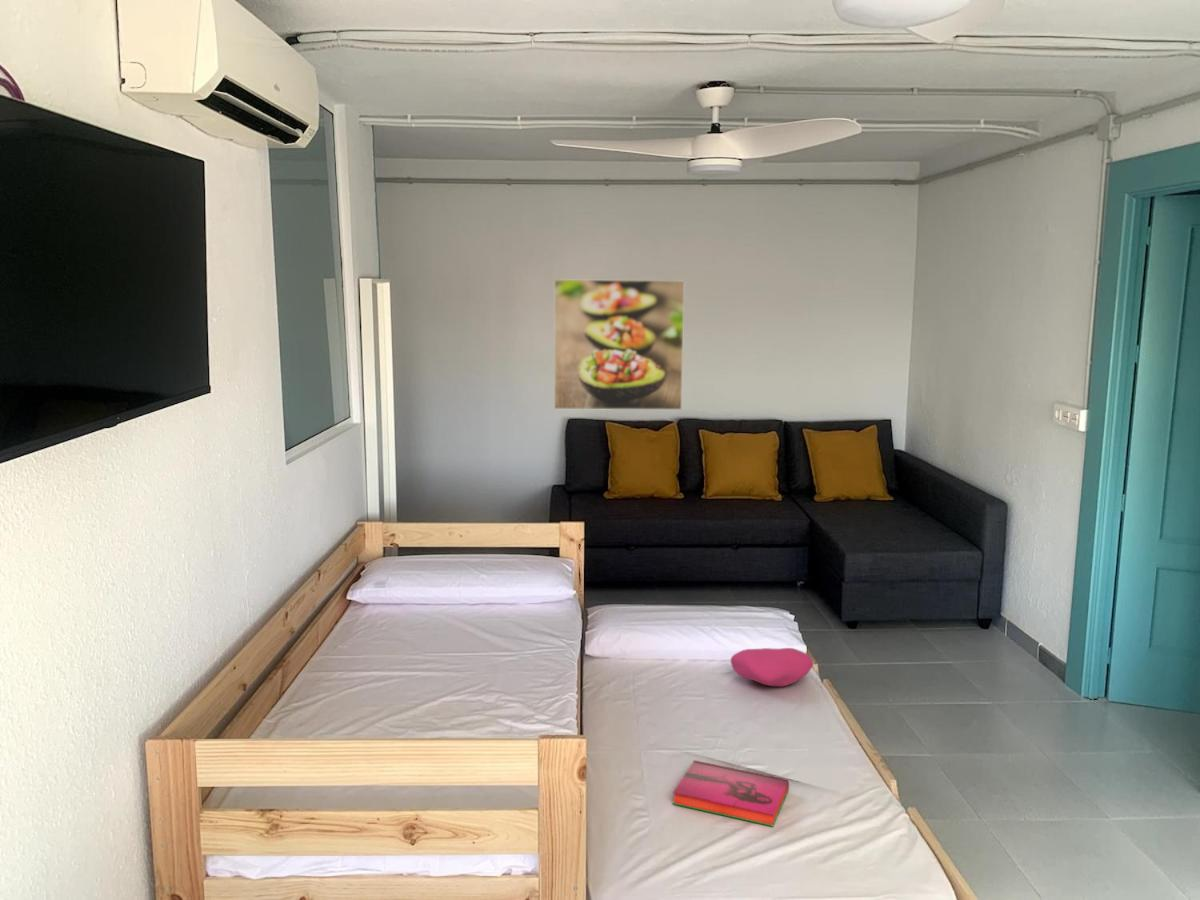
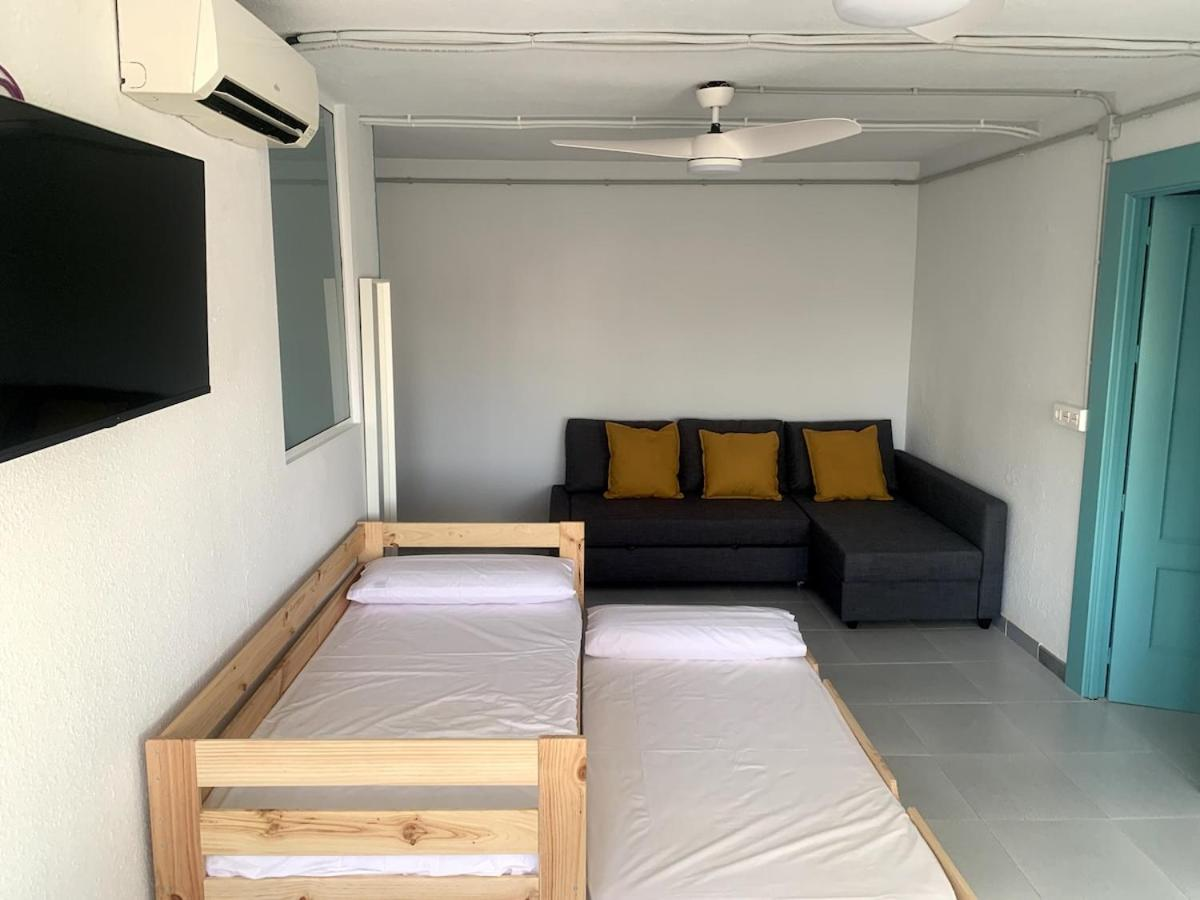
- hardback book [672,759,790,827]
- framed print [553,278,685,411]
- cushion [730,647,814,688]
